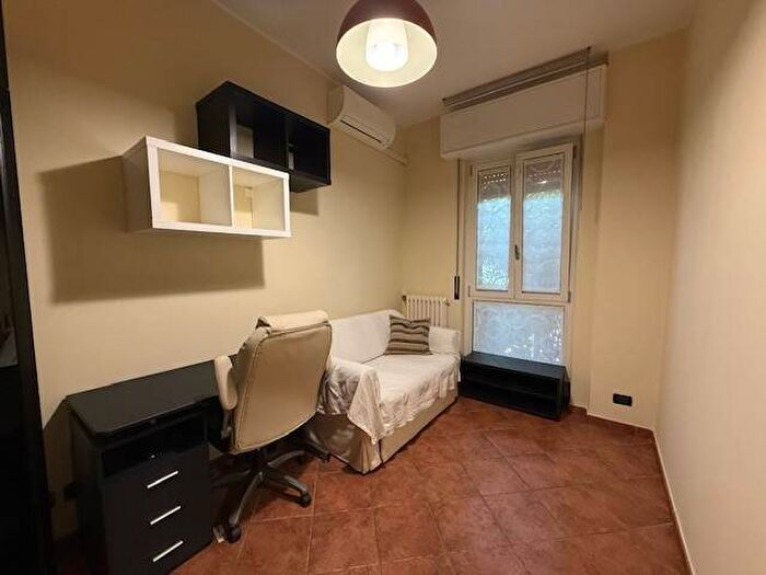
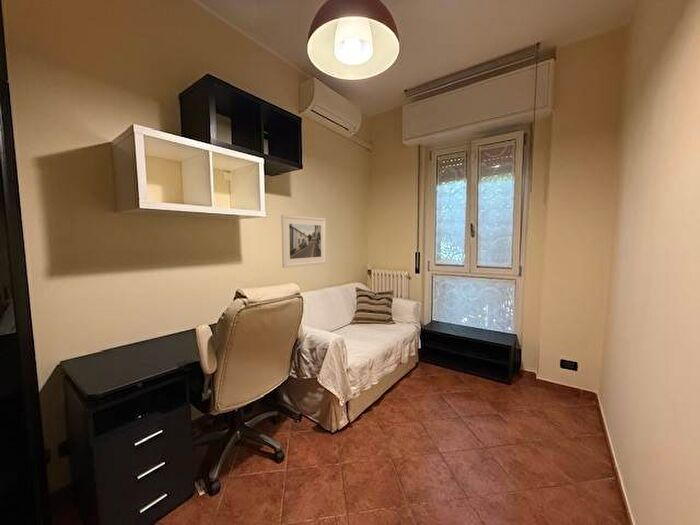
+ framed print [280,214,327,269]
